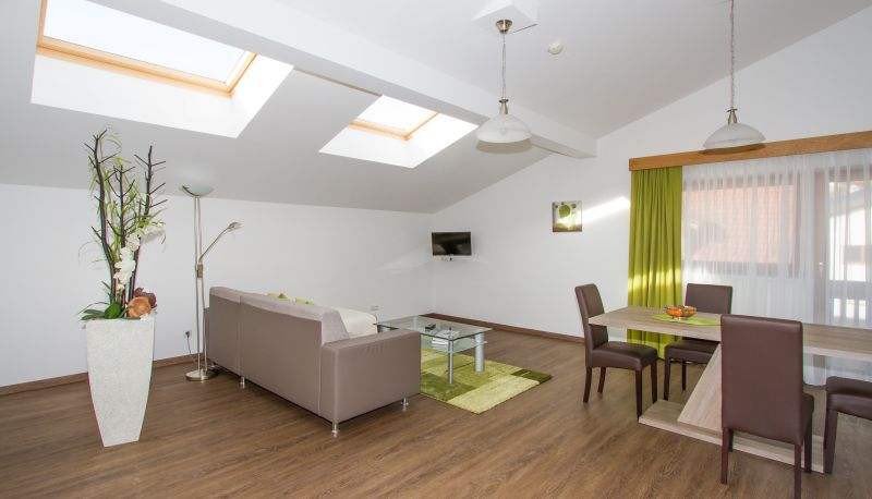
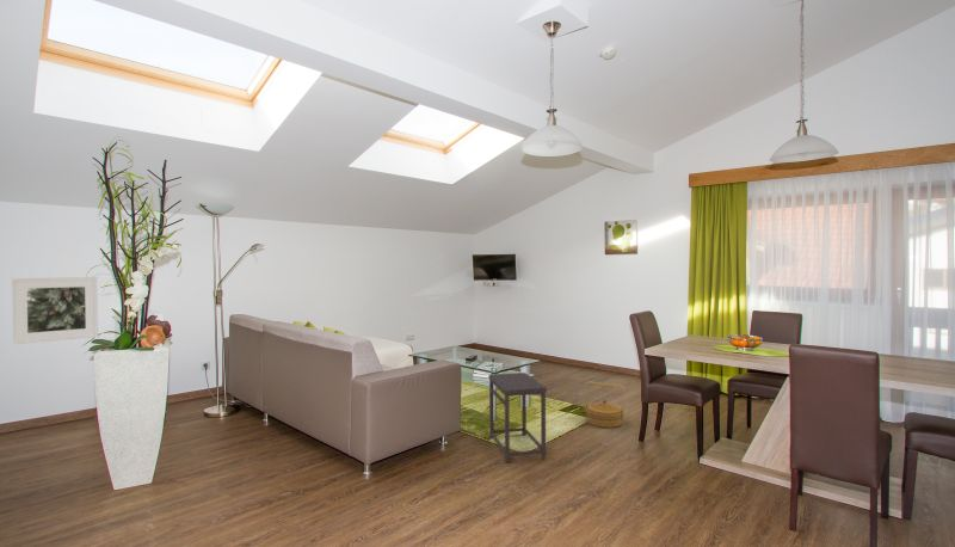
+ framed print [11,276,99,345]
+ basket [584,380,627,429]
+ side table [487,371,548,463]
